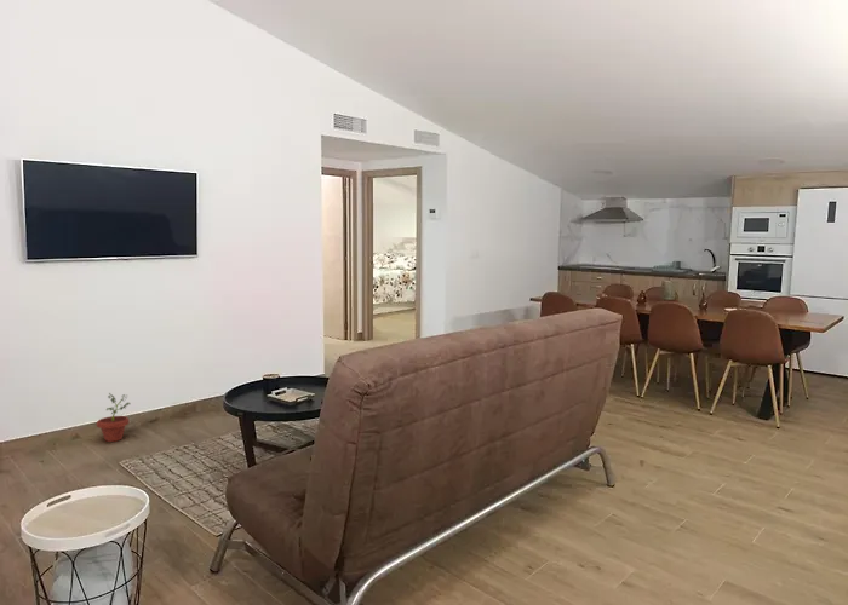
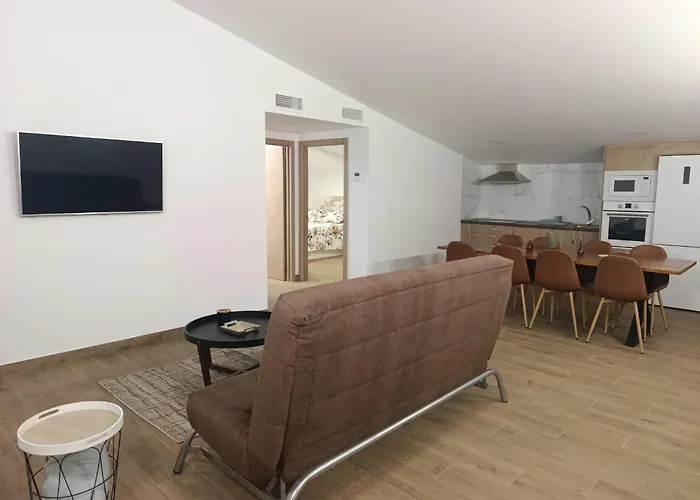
- potted plant [96,392,131,443]
